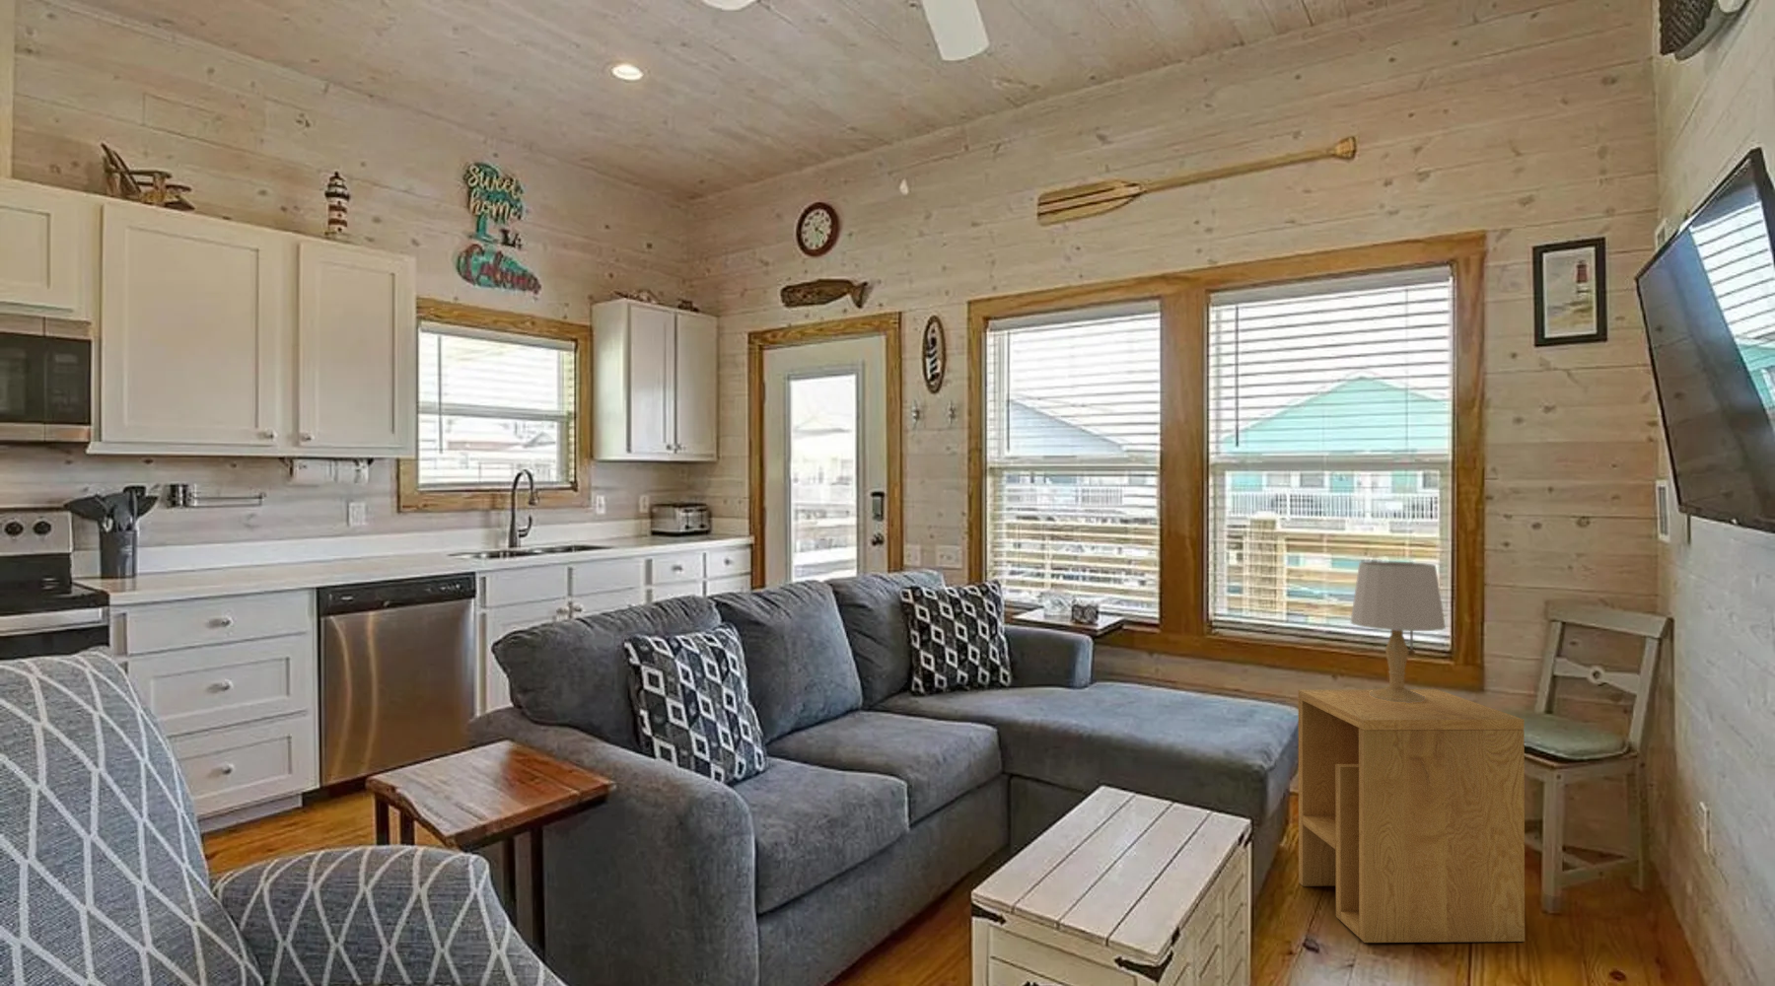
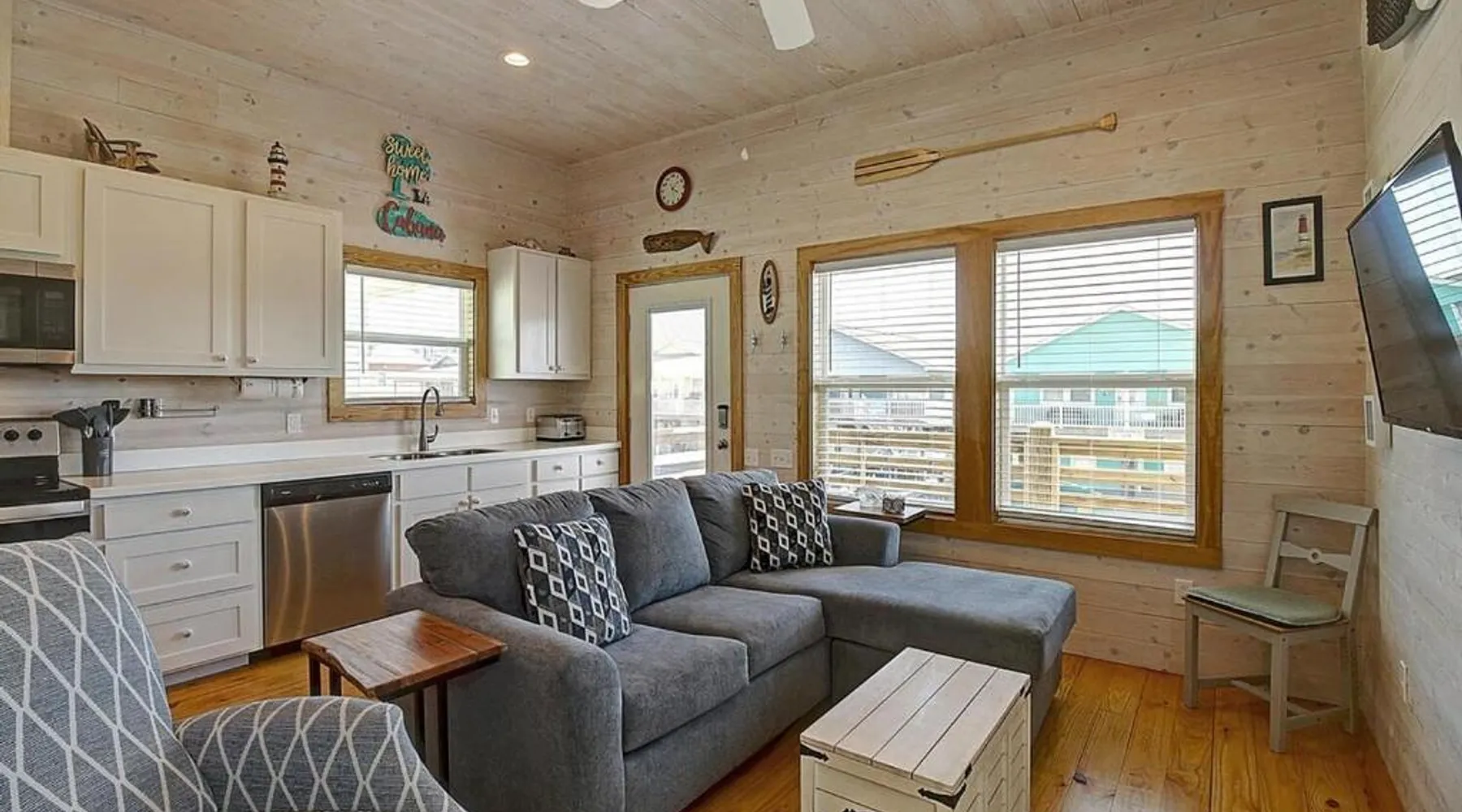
- table lamp [1350,561,1447,703]
- side table [1298,688,1526,943]
